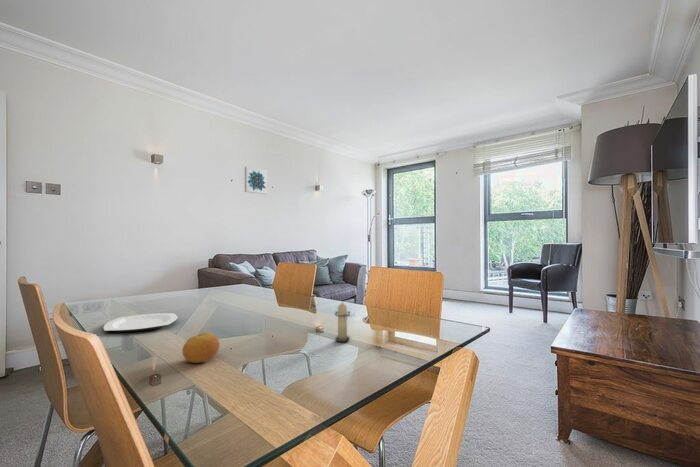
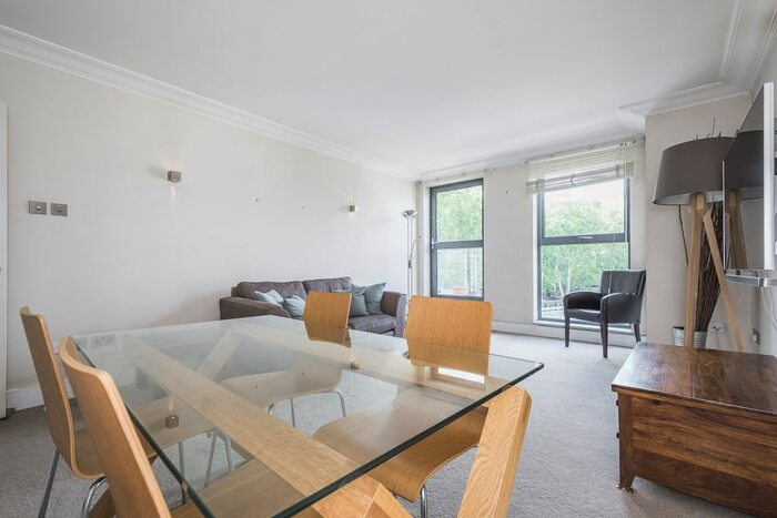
- wall art [244,165,268,195]
- plate [103,312,178,333]
- fruit [181,331,221,364]
- candle [333,300,352,343]
